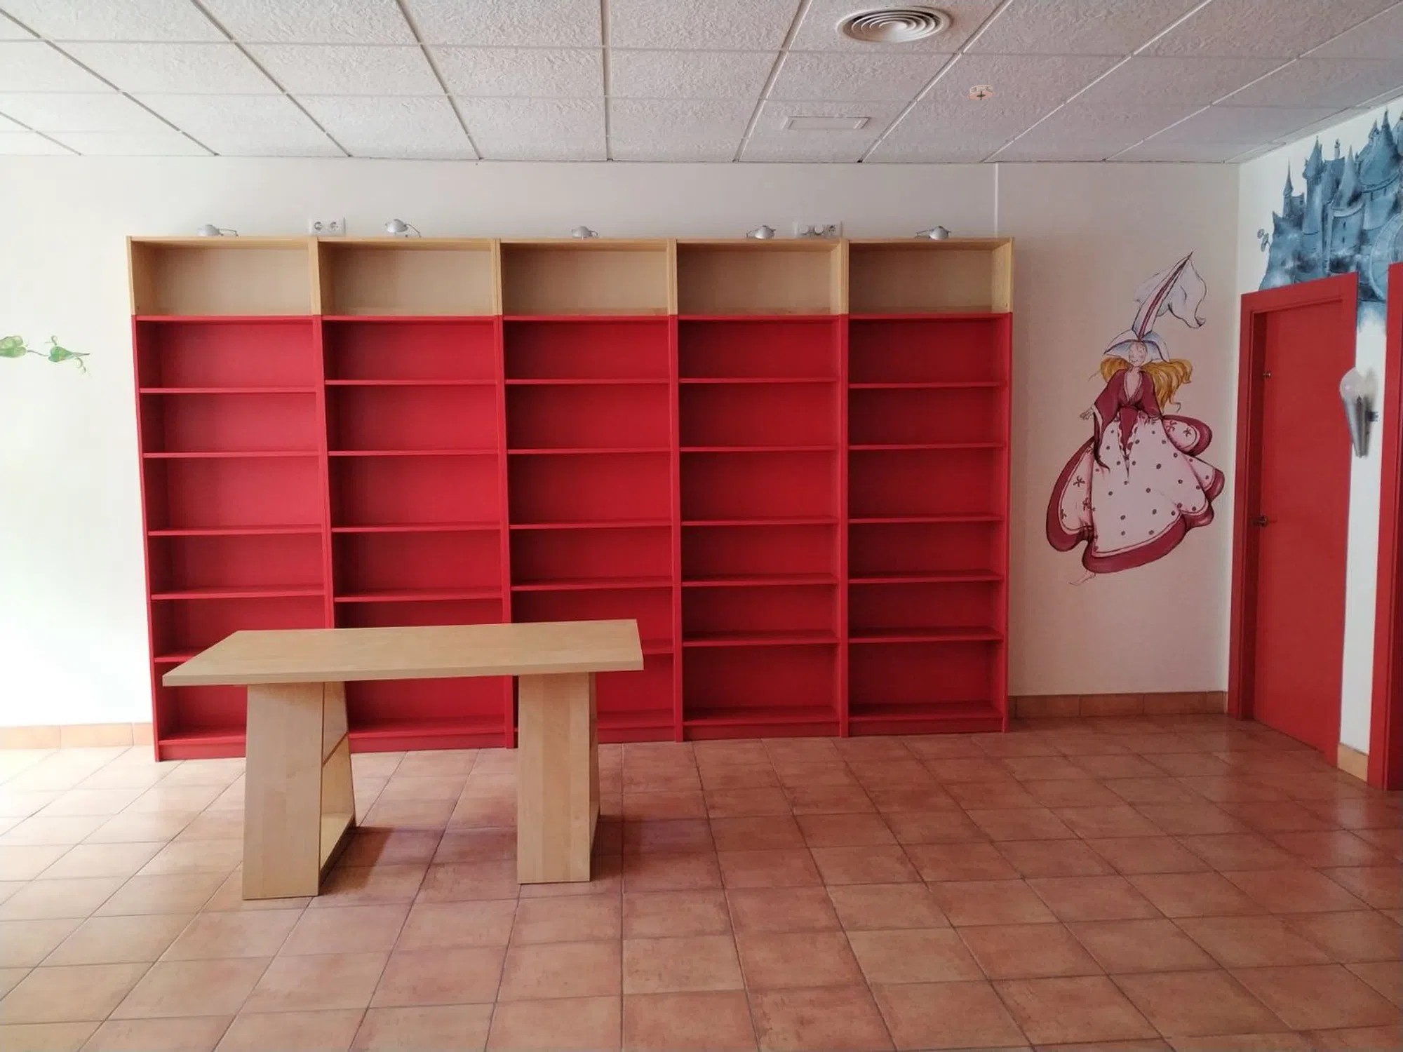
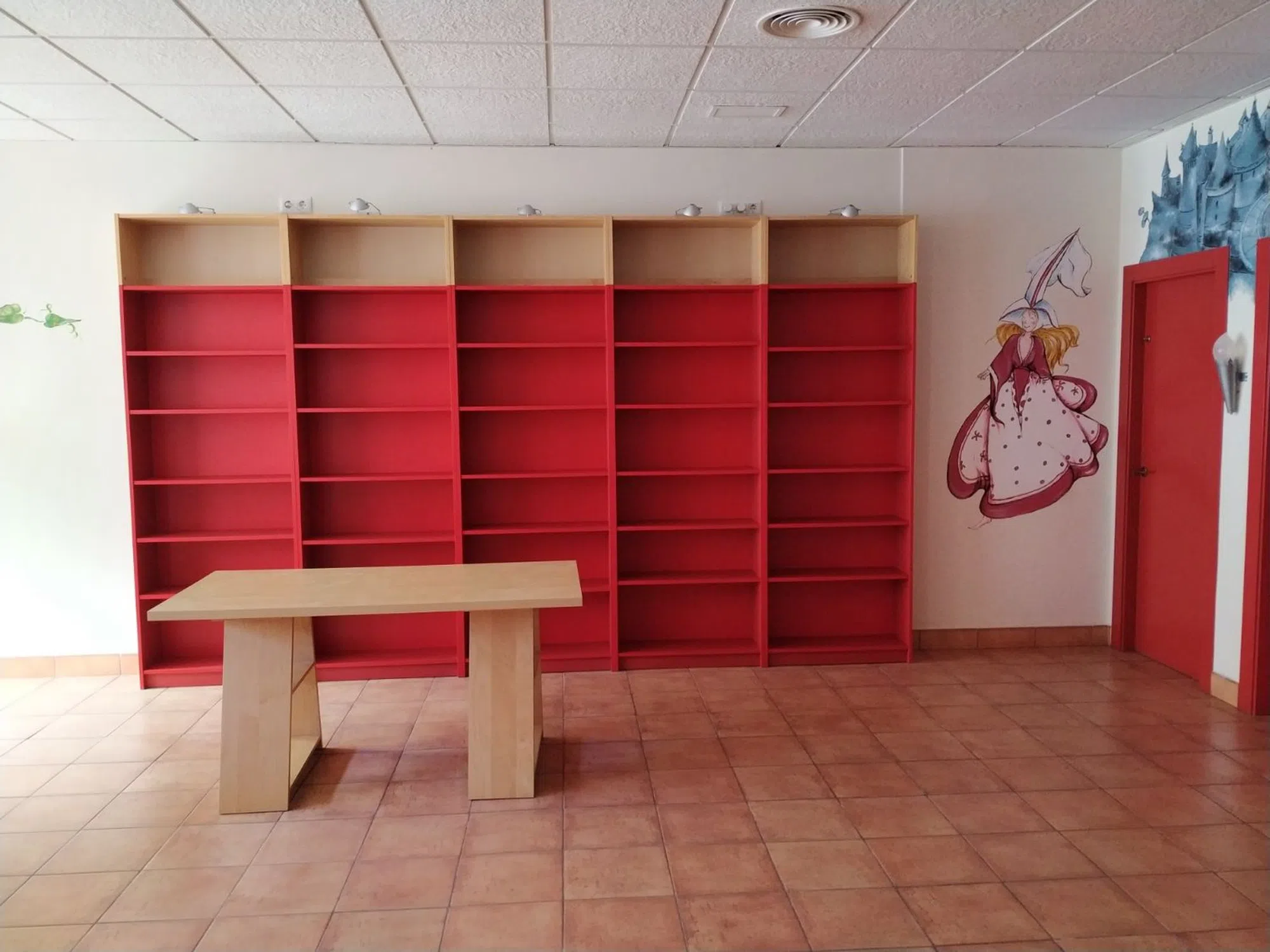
- smoke detector [966,84,996,103]
